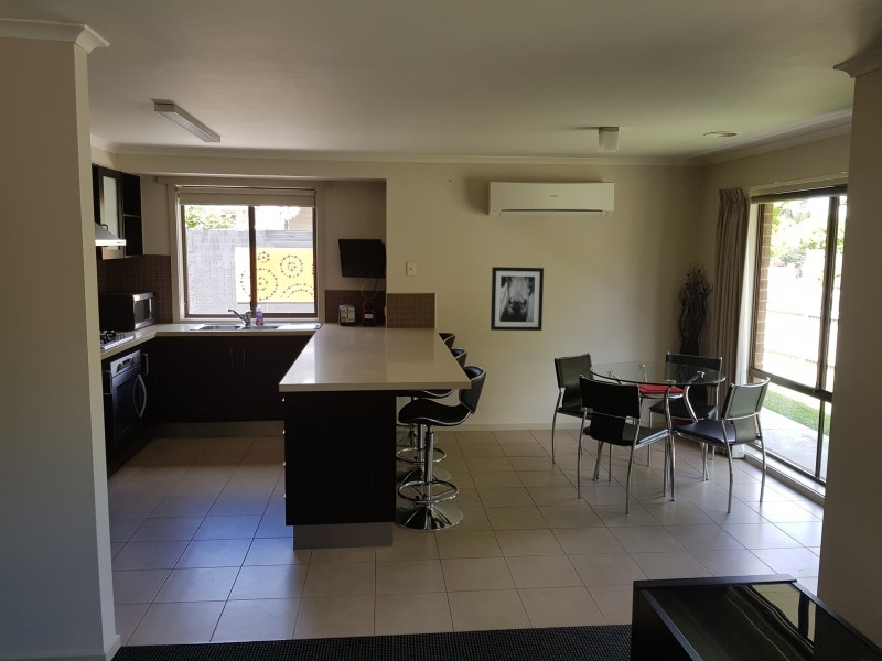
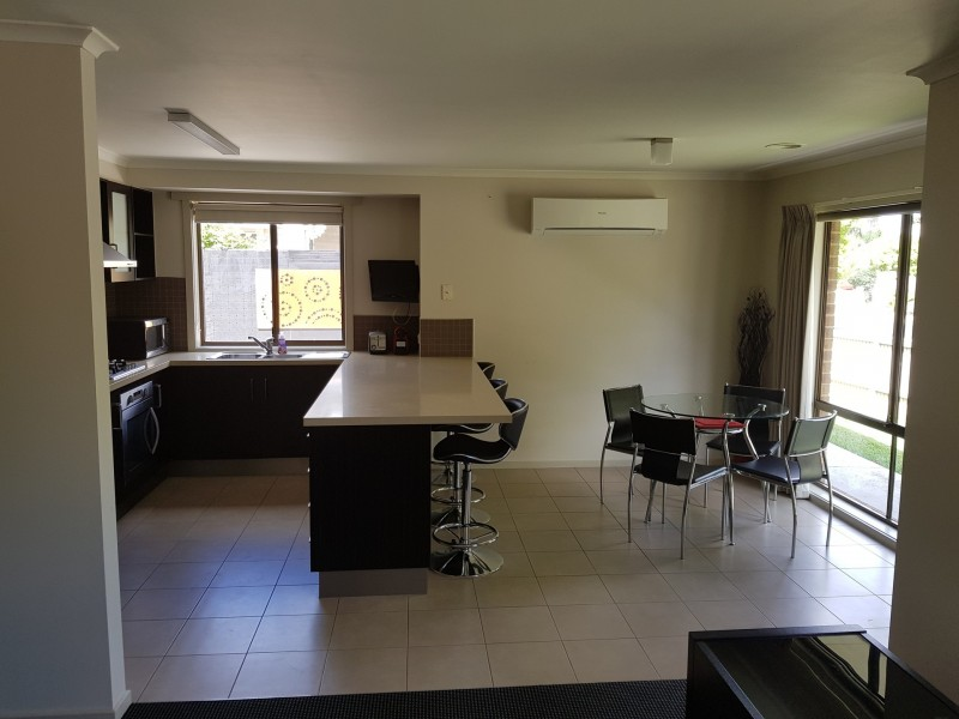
- wall art [490,266,545,332]
